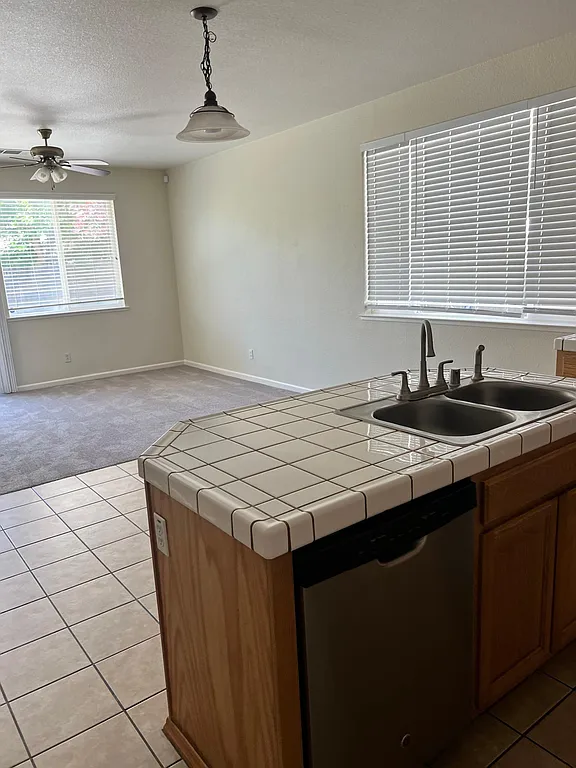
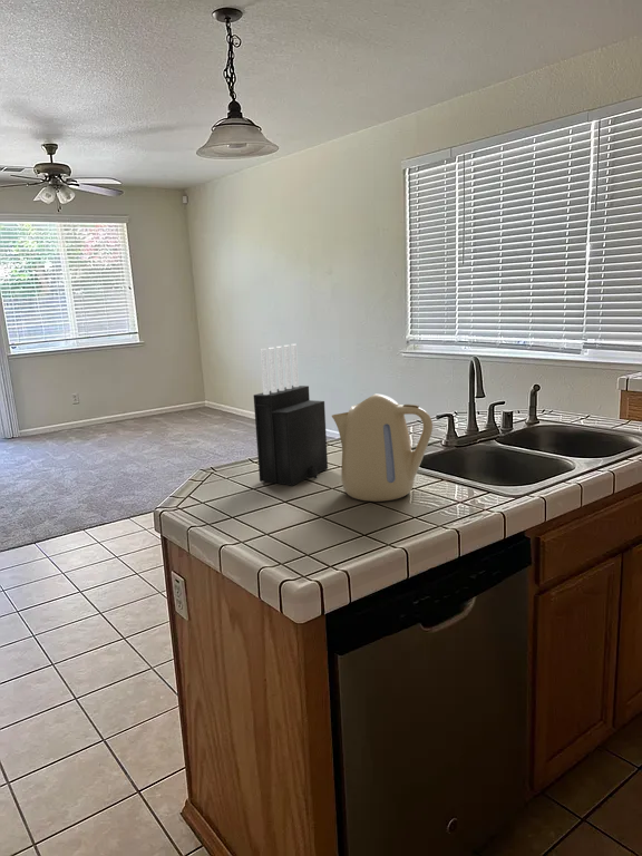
+ kettle [331,392,434,503]
+ knife block [253,343,329,487]
